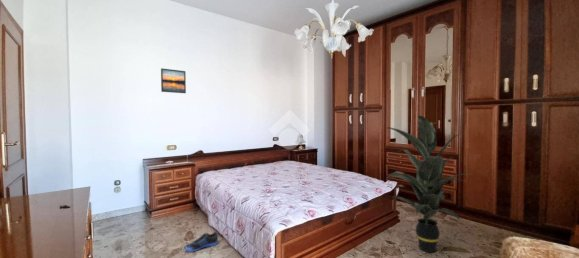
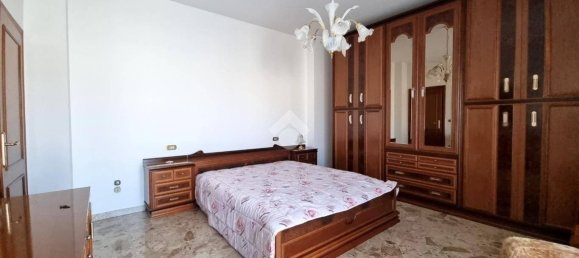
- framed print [160,67,187,94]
- indoor plant [385,114,469,253]
- sneaker [184,230,219,253]
